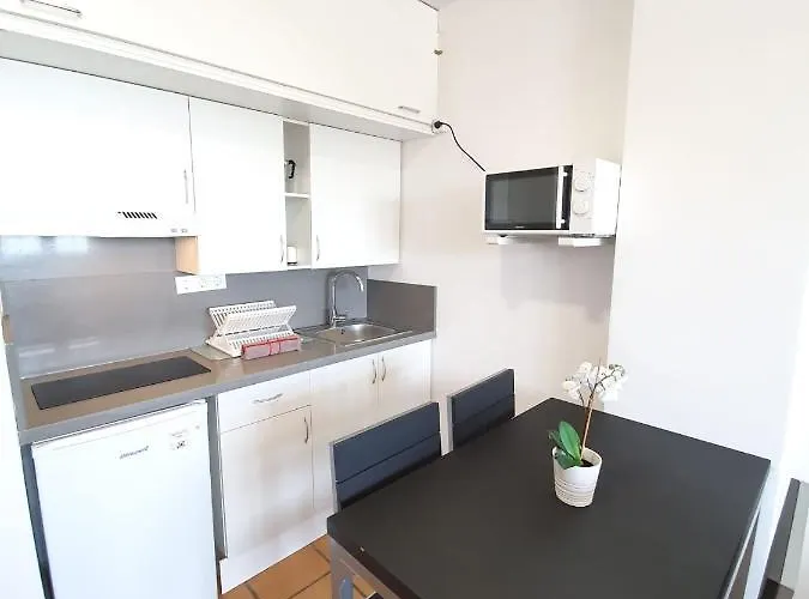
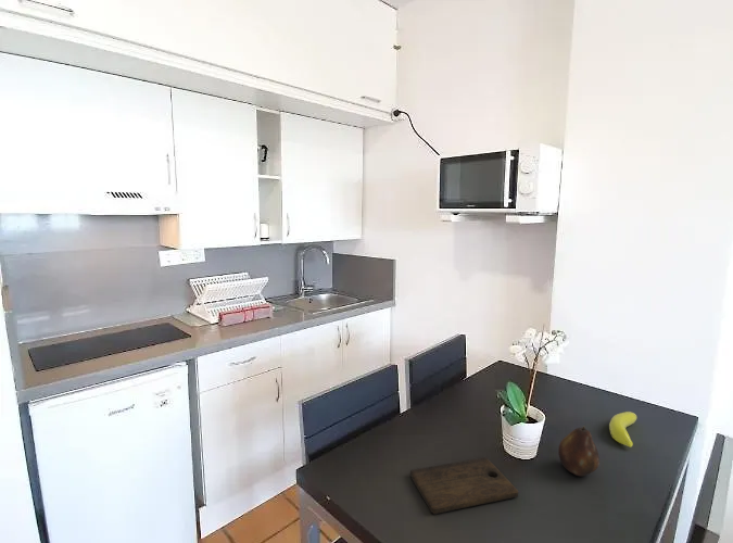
+ fruit [557,425,601,477]
+ banana [608,411,637,449]
+ cutting board [409,456,519,515]
